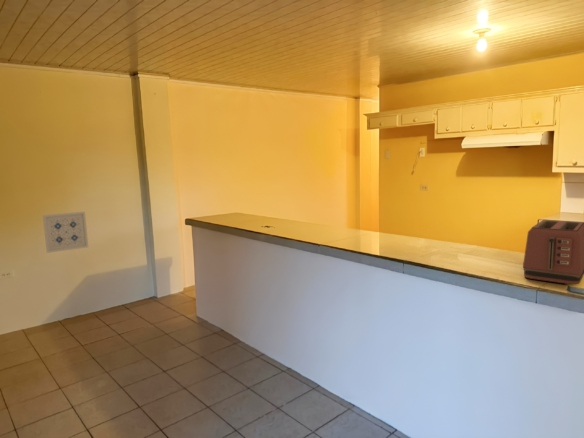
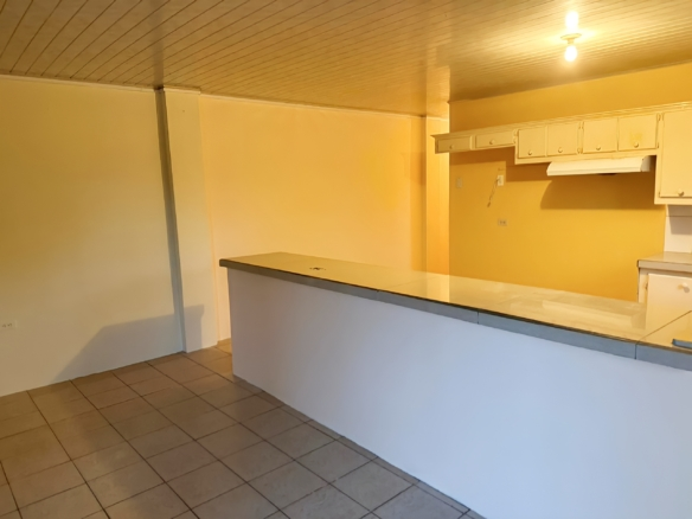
- wall art [42,211,89,254]
- toaster [522,219,584,285]
